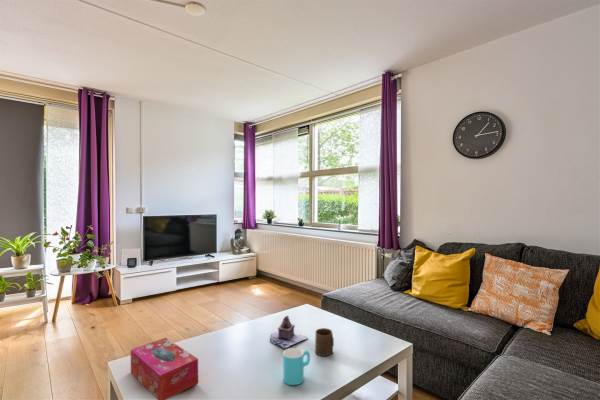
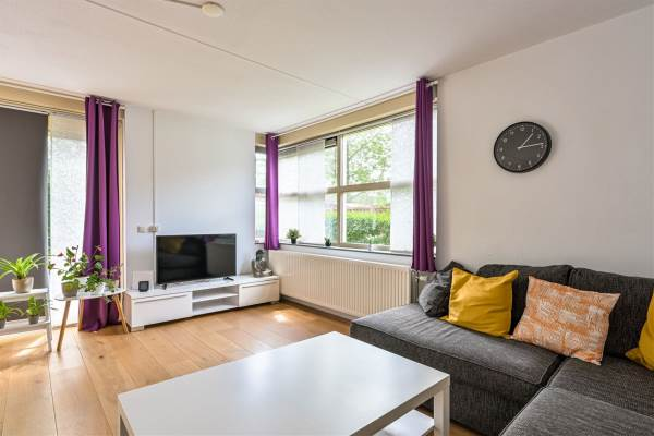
- cup [314,327,335,357]
- teapot [269,315,308,350]
- tissue box [130,337,199,400]
- cup [282,347,311,386]
